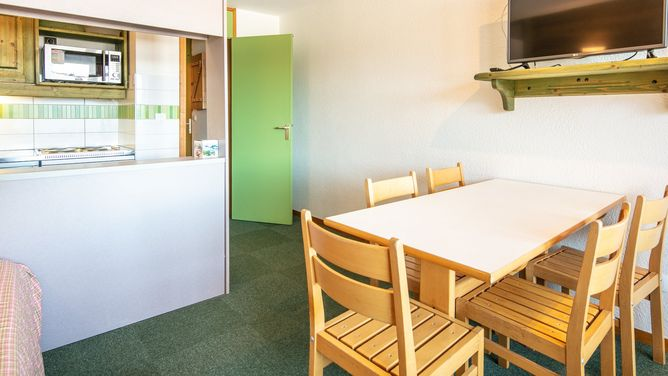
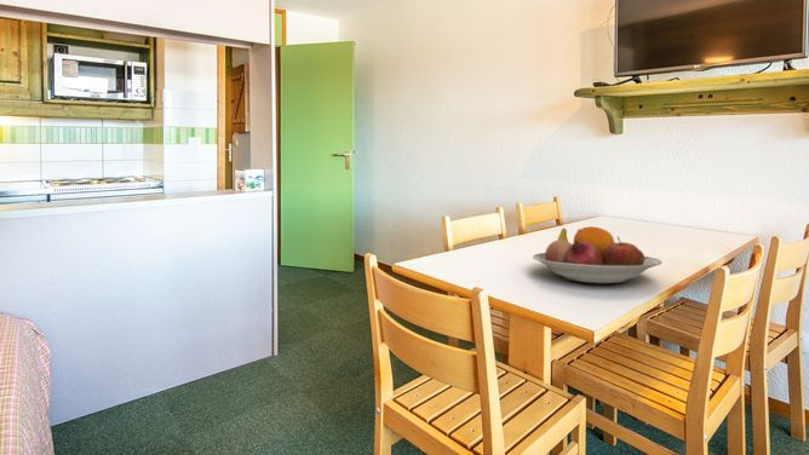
+ fruit bowl [532,225,664,284]
